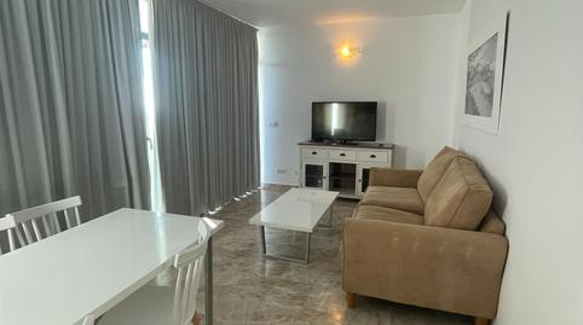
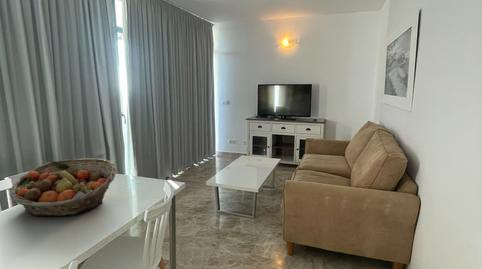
+ fruit basket [9,157,117,217]
